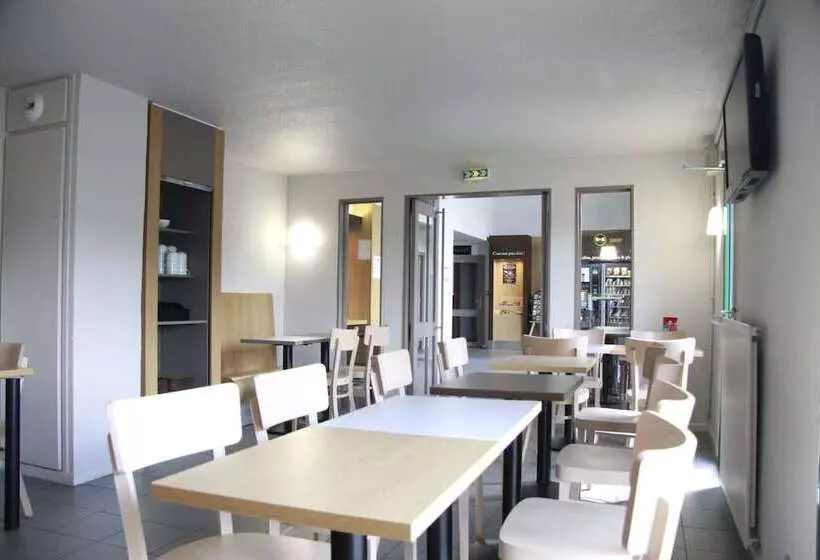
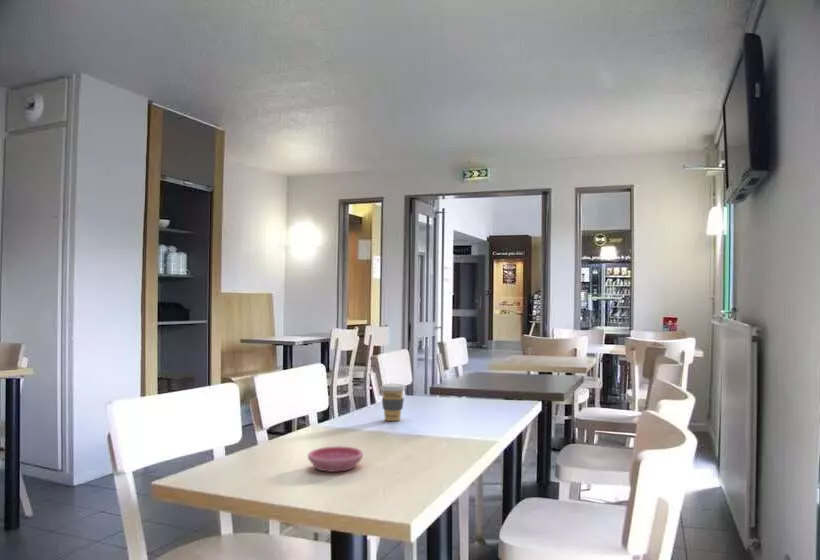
+ saucer [307,445,364,473]
+ coffee cup [379,383,407,422]
